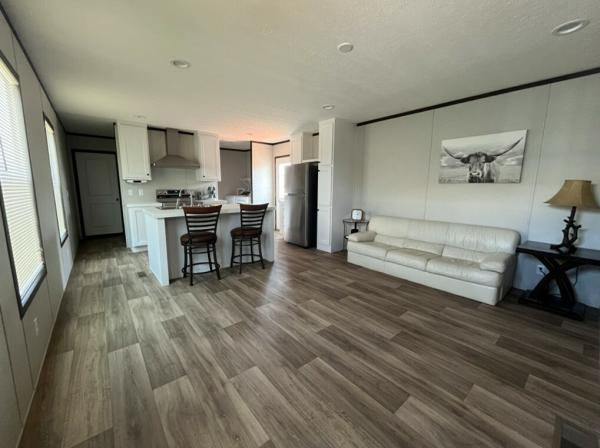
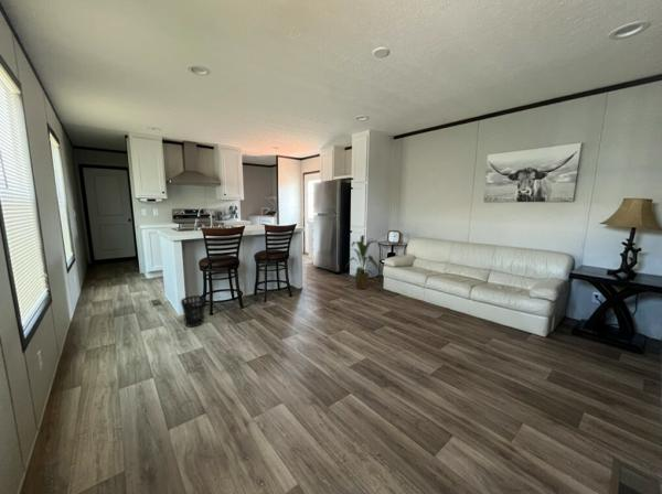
+ wastebasket [180,294,206,329]
+ house plant [344,234,382,290]
